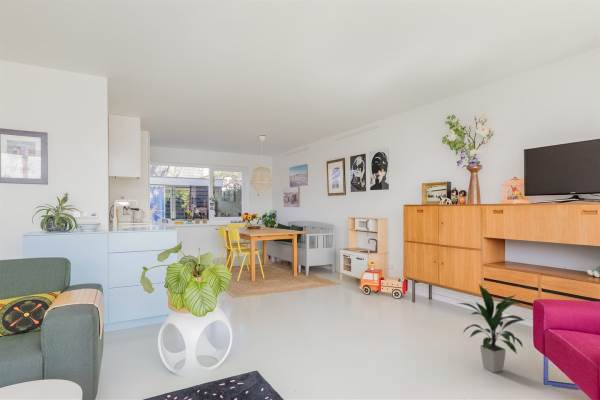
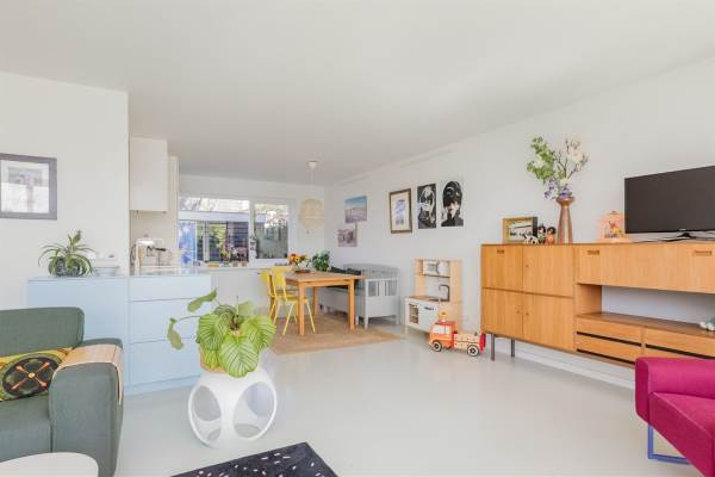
- indoor plant [457,283,525,374]
